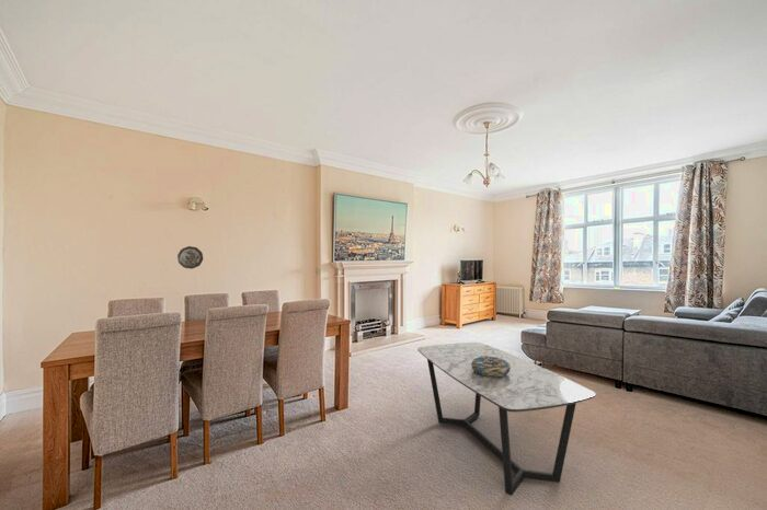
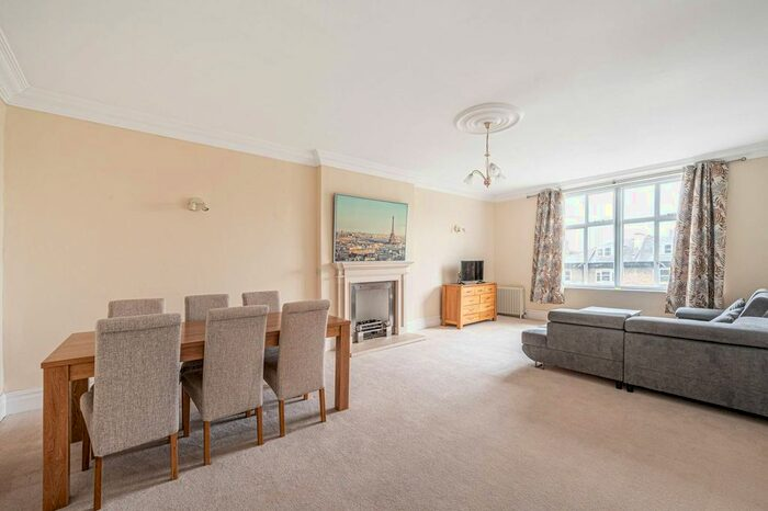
- decorative plate [176,245,204,270]
- coffee table [416,341,596,497]
- decorative bowl [471,356,511,378]
